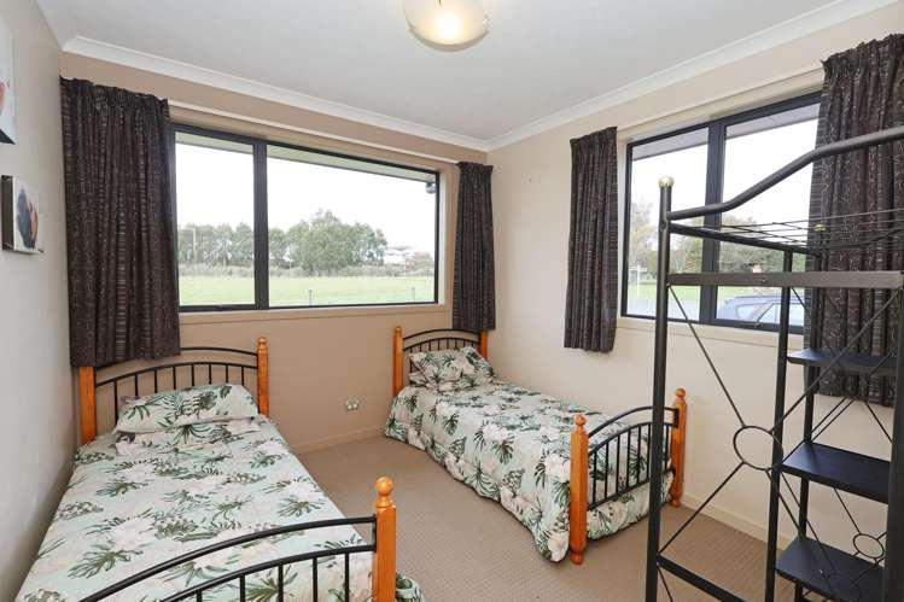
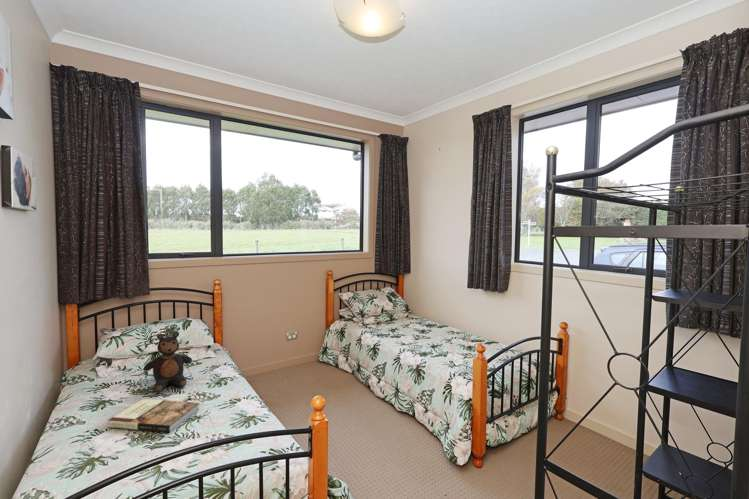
+ teddy bear [143,331,193,393]
+ book [106,398,200,433]
